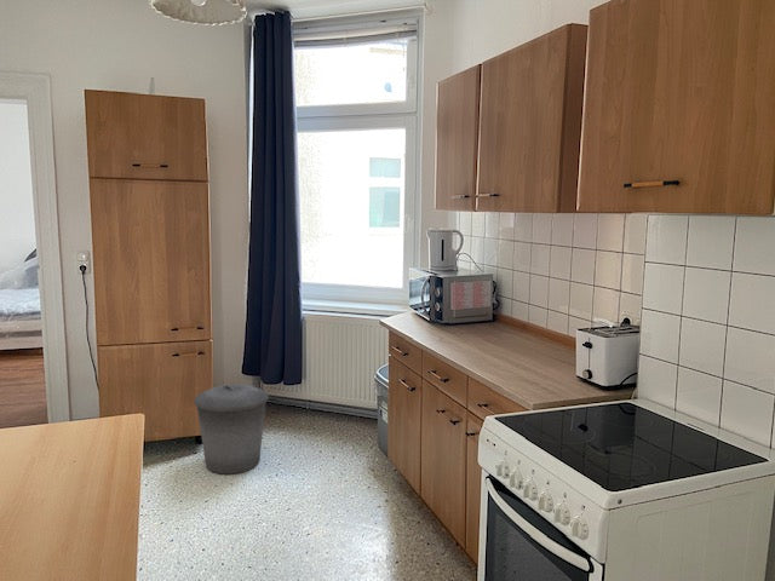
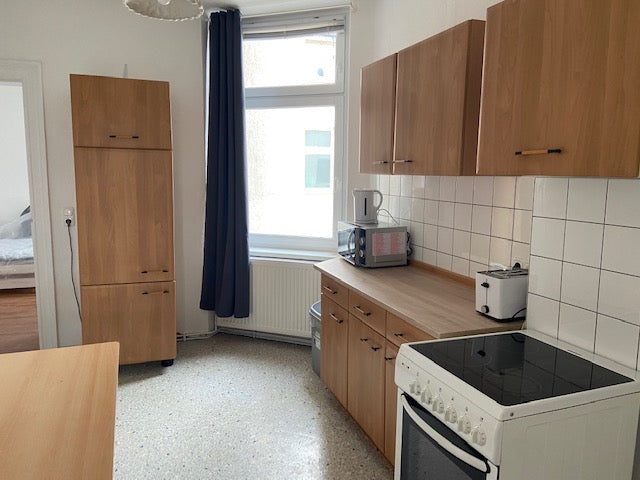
- trash can [194,384,270,474]
